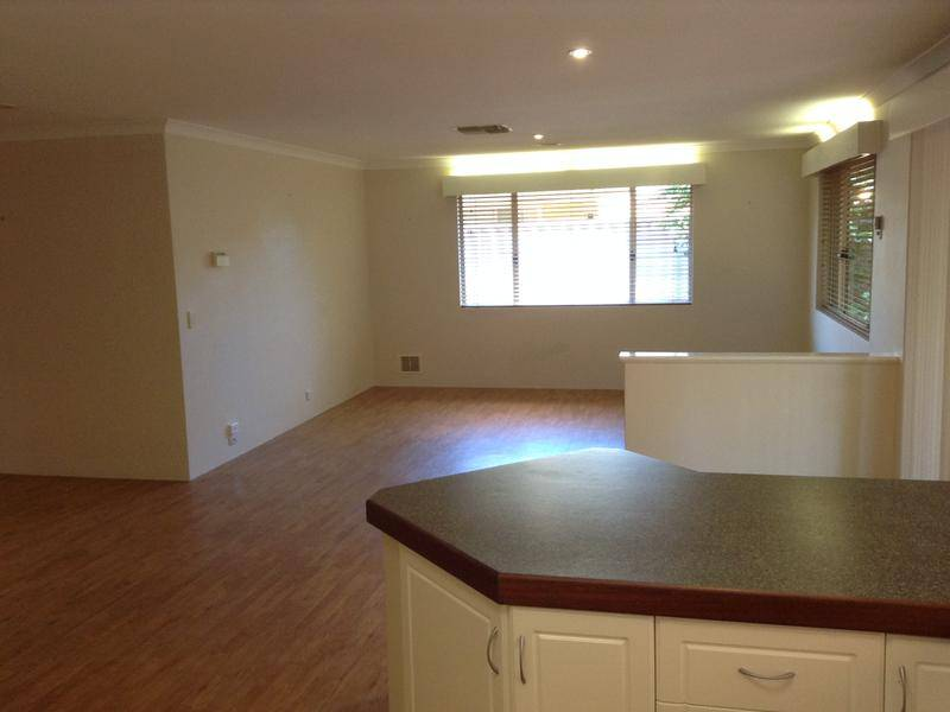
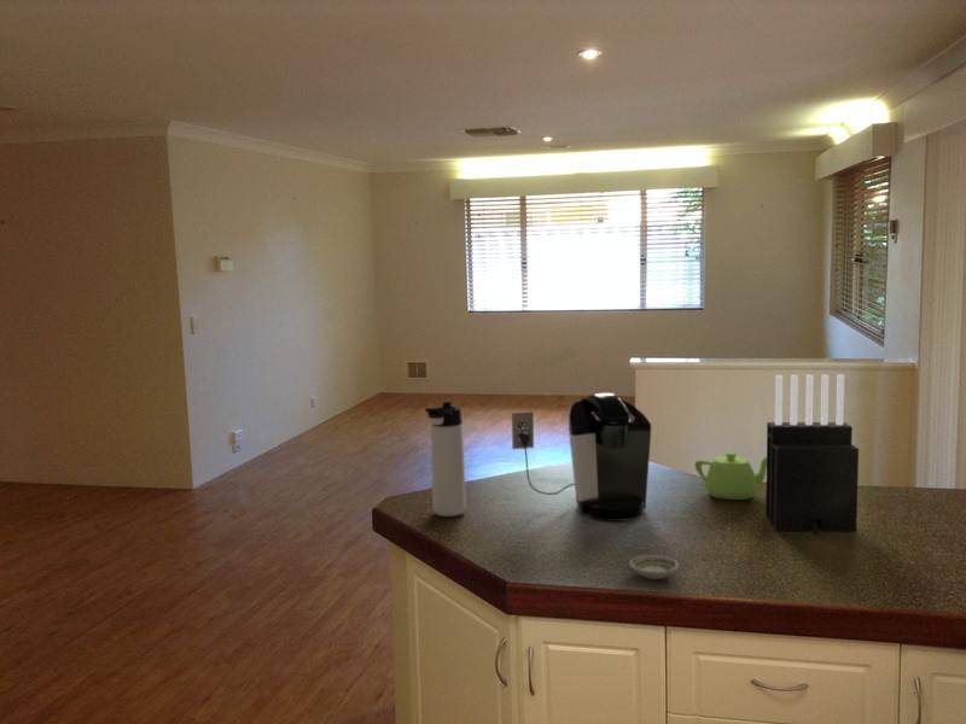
+ coffee maker [511,392,652,522]
+ saucer [628,554,680,580]
+ teapot [693,451,767,501]
+ thermos bottle [424,401,467,518]
+ knife block [764,373,860,536]
